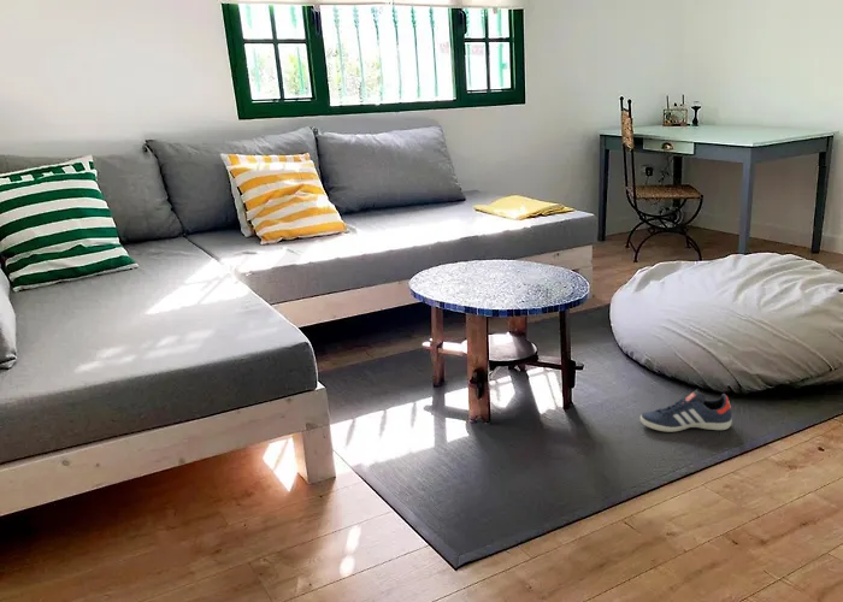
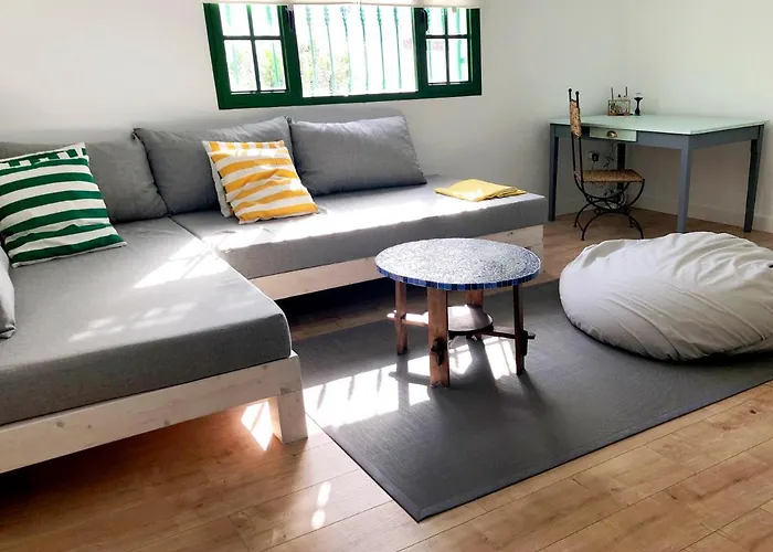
- sneaker [639,388,733,433]
